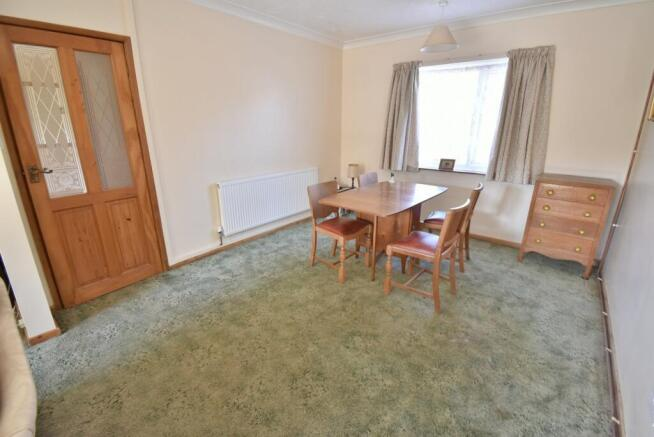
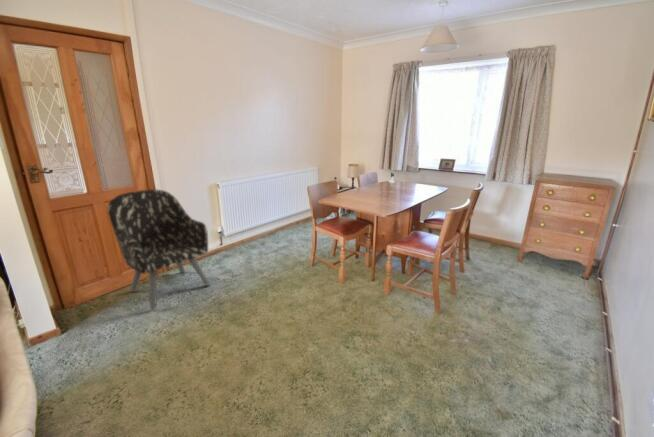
+ armchair [107,188,212,311]
